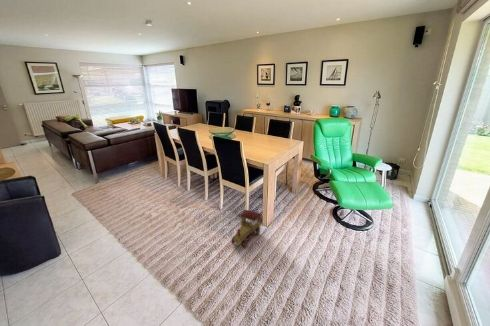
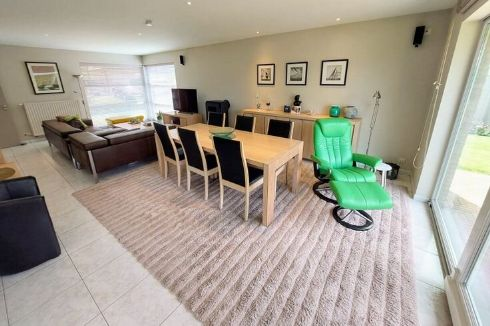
- toy train [230,209,263,249]
